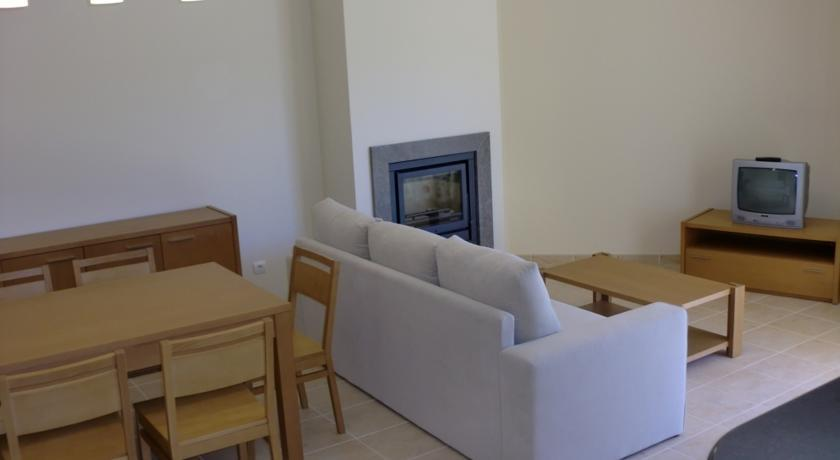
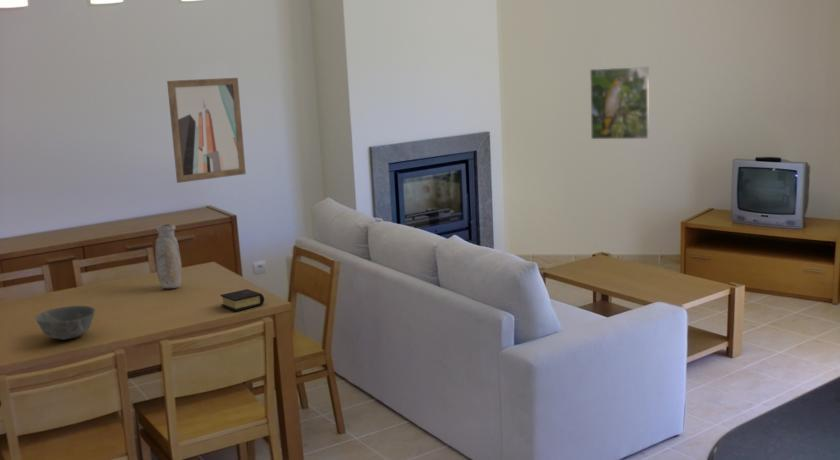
+ wall art [166,77,247,184]
+ bowl [34,305,96,341]
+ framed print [589,66,650,140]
+ book [219,288,265,312]
+ vase [154,223,183,289]
